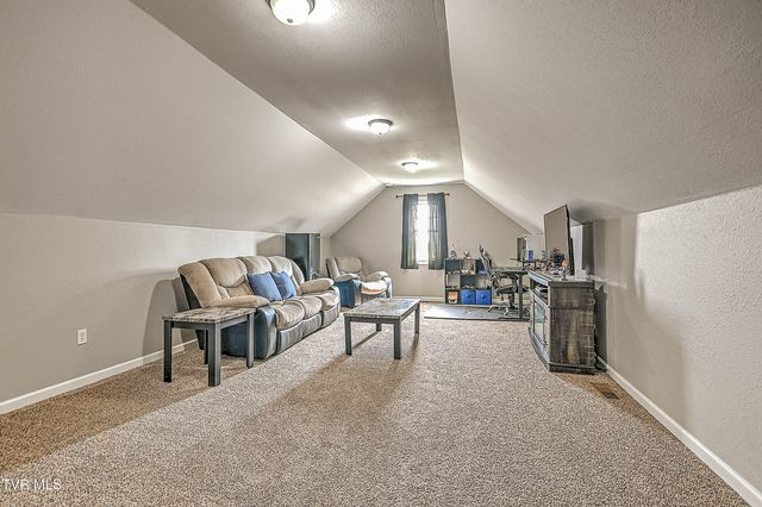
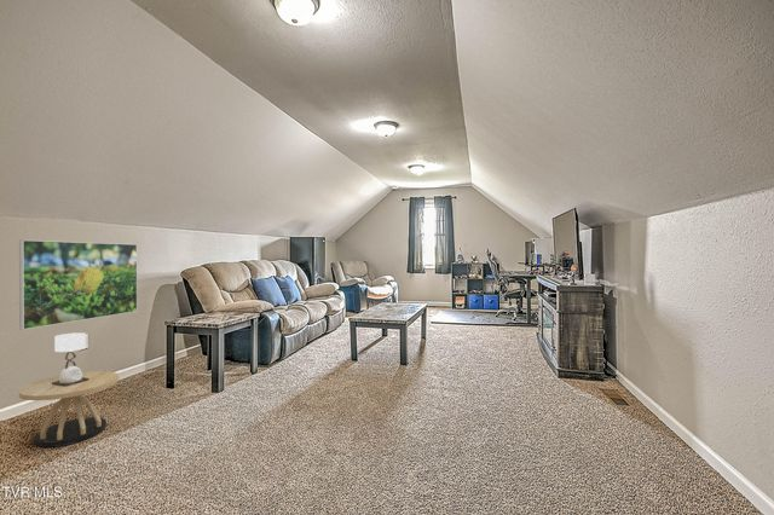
+ side table [18,331,120,449]
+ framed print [18,239,138,331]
